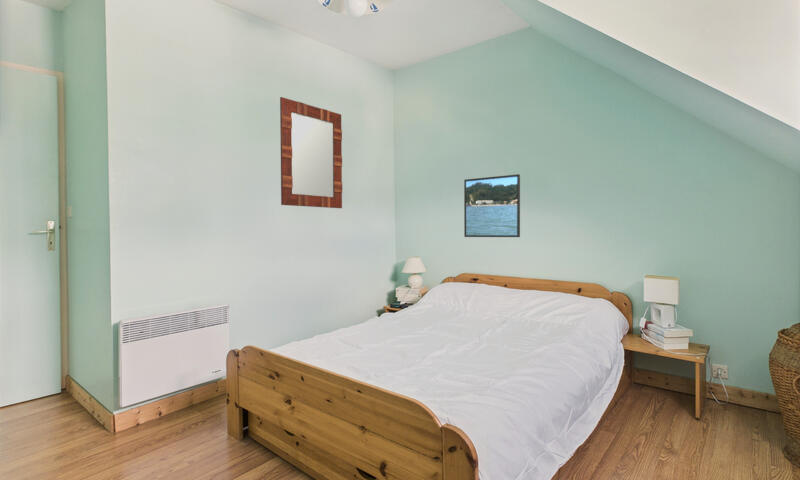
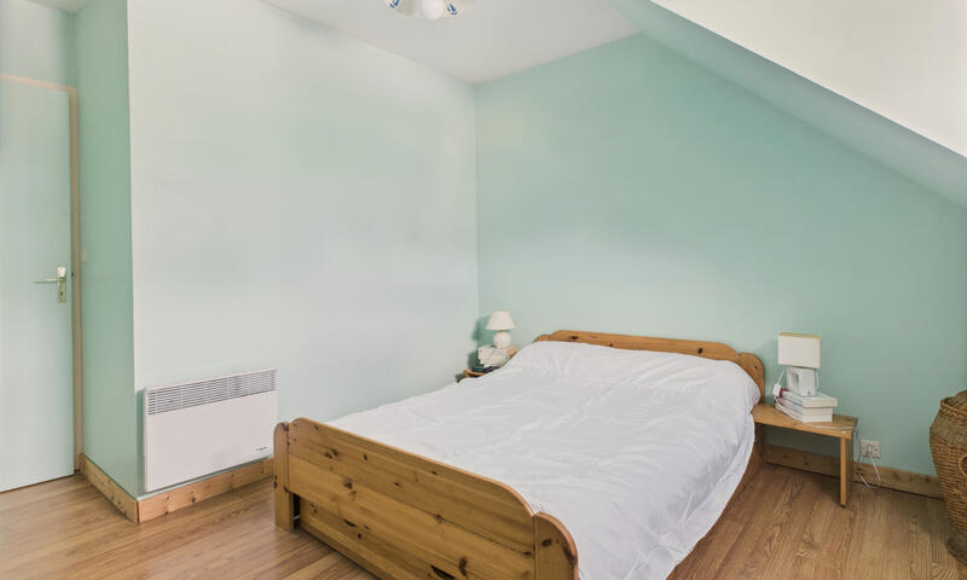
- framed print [463,173,521,238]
- home mirror [279,96,343,209]
